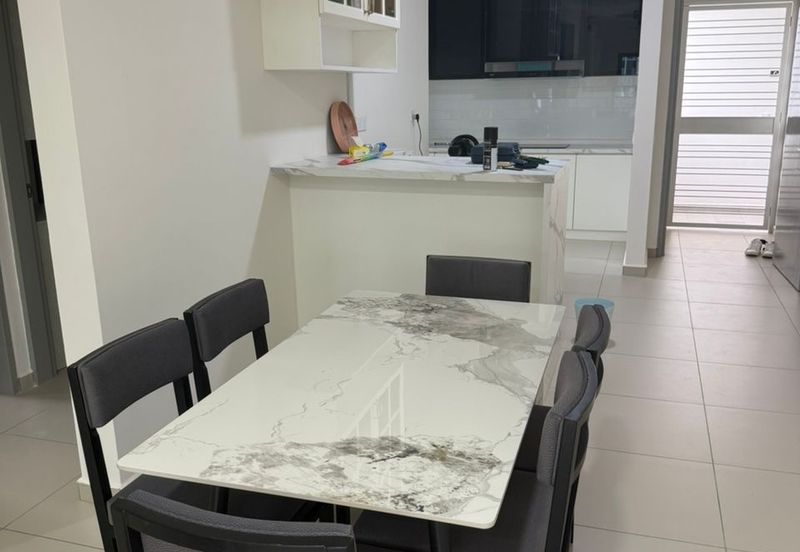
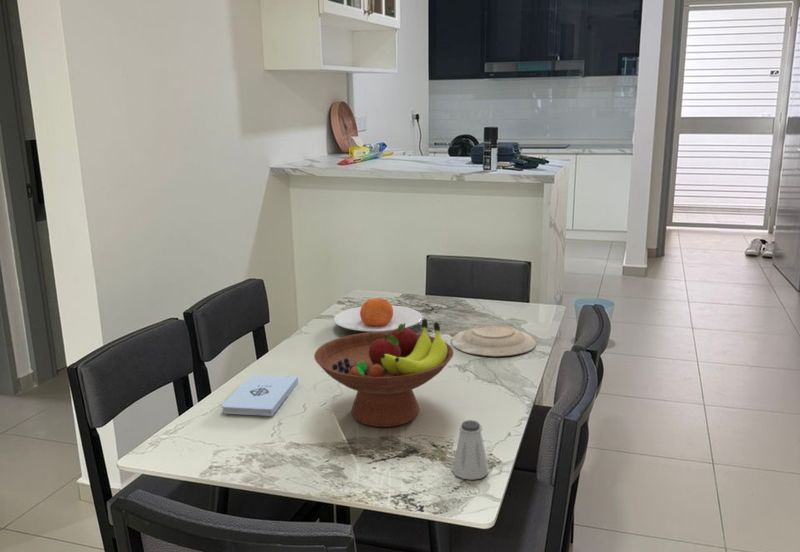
+ notepad [221,374,299,417]
+ saltshaker [451,419,490,481]
+ plate [333,297,423,333]
+ plate [451,323,537,358]
+ fruit bowl [313,318,455,428]
